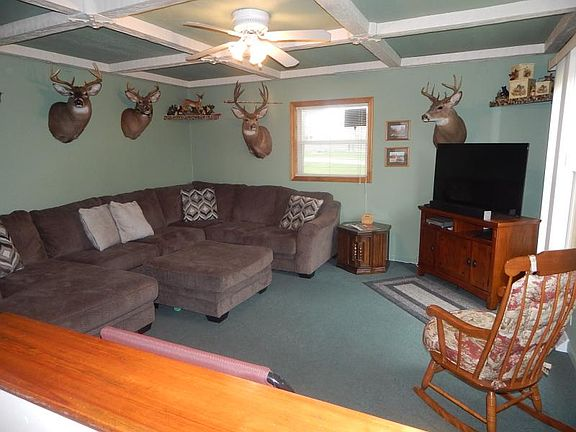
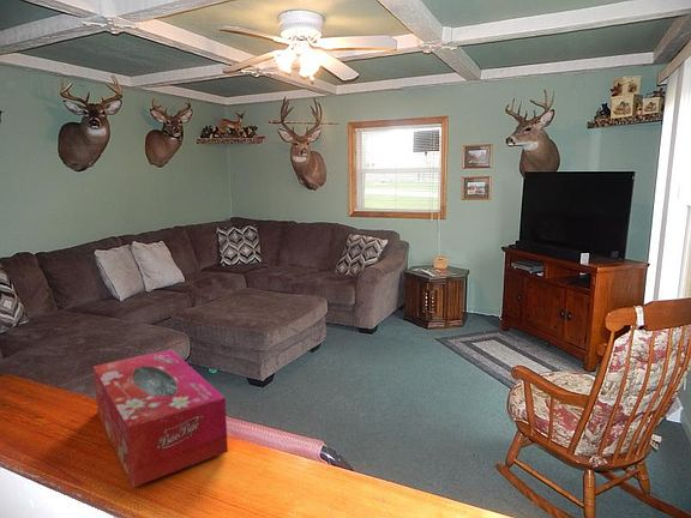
+ tissue box [92,348,229,488]
